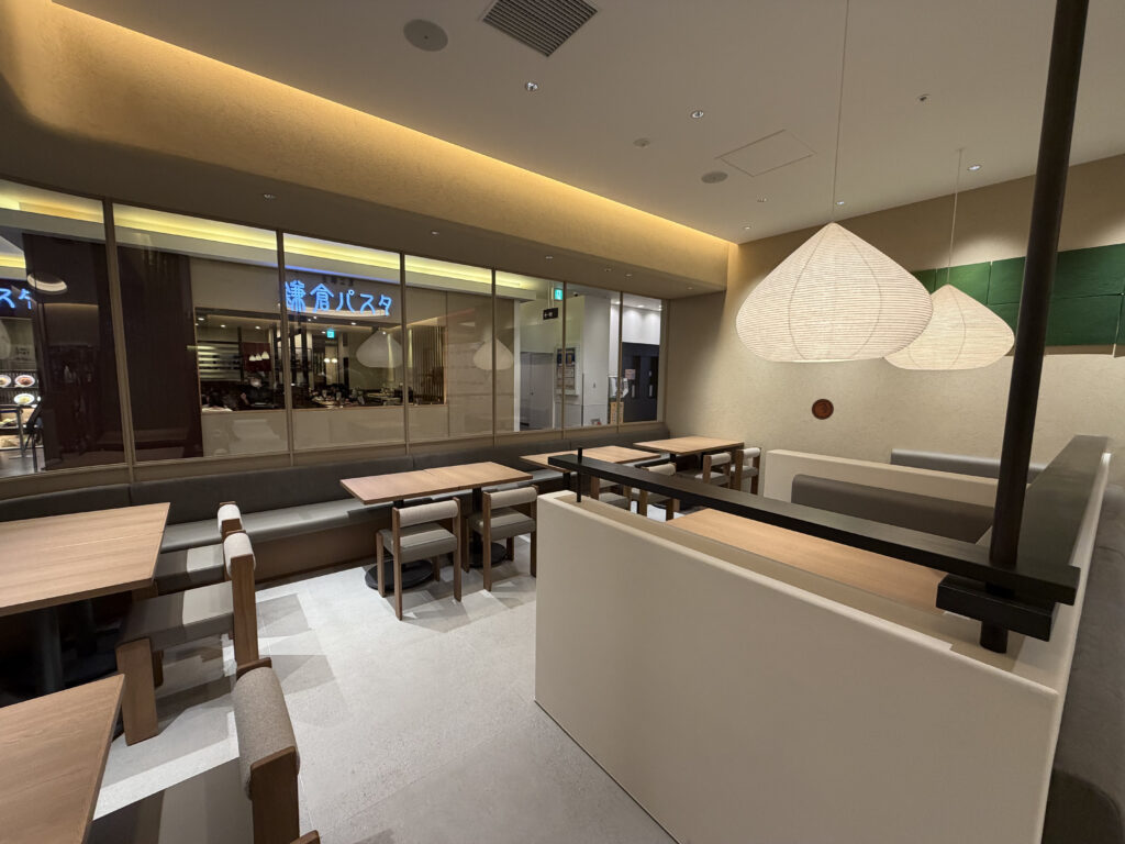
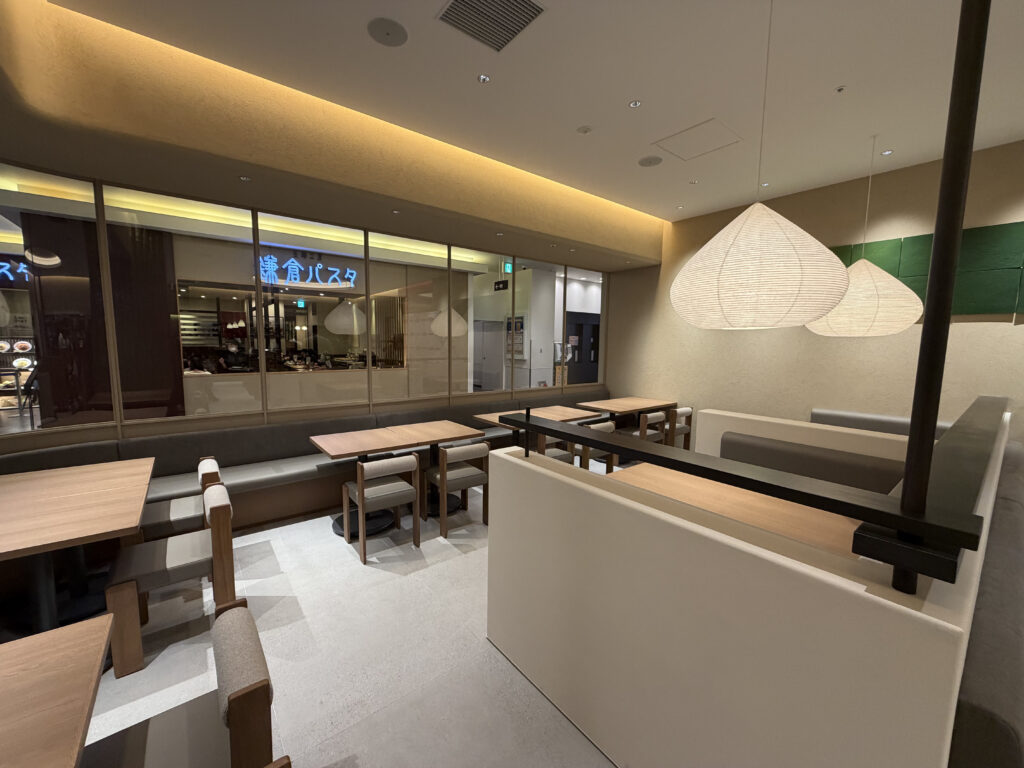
- decorative plate [811,398,835,421]
